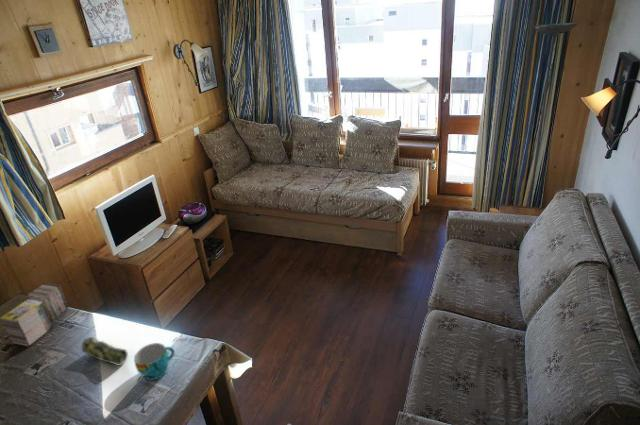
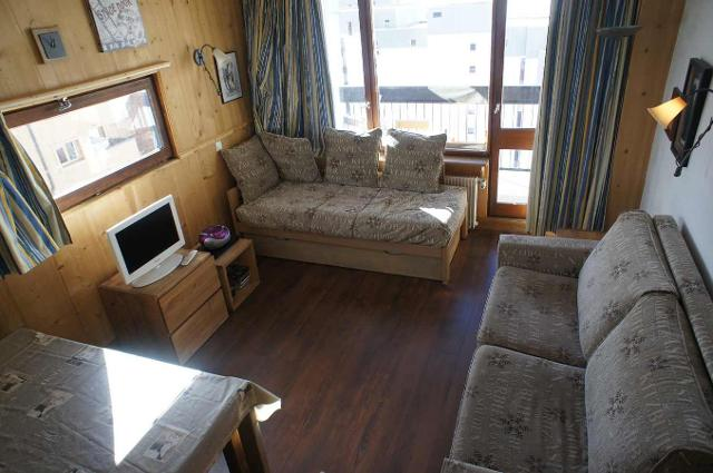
- pencil case [80,336,129,367]
- magazine [0,282,70,347]
- cup [133,342,176,381]
